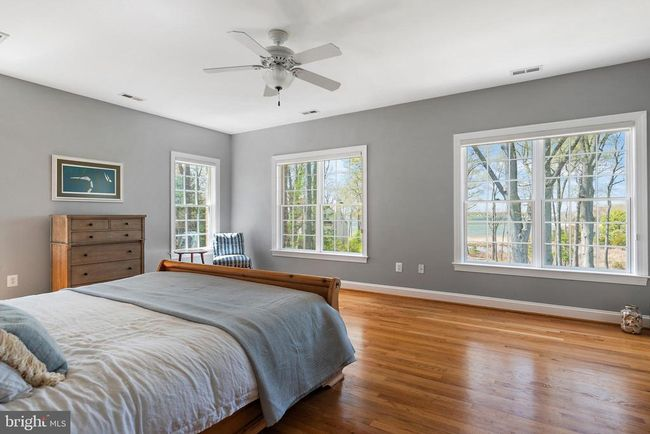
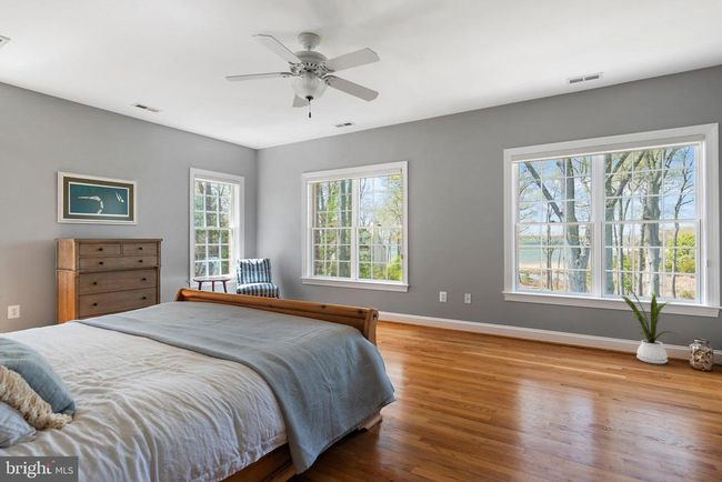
+ house plant [618,284,678,364]
